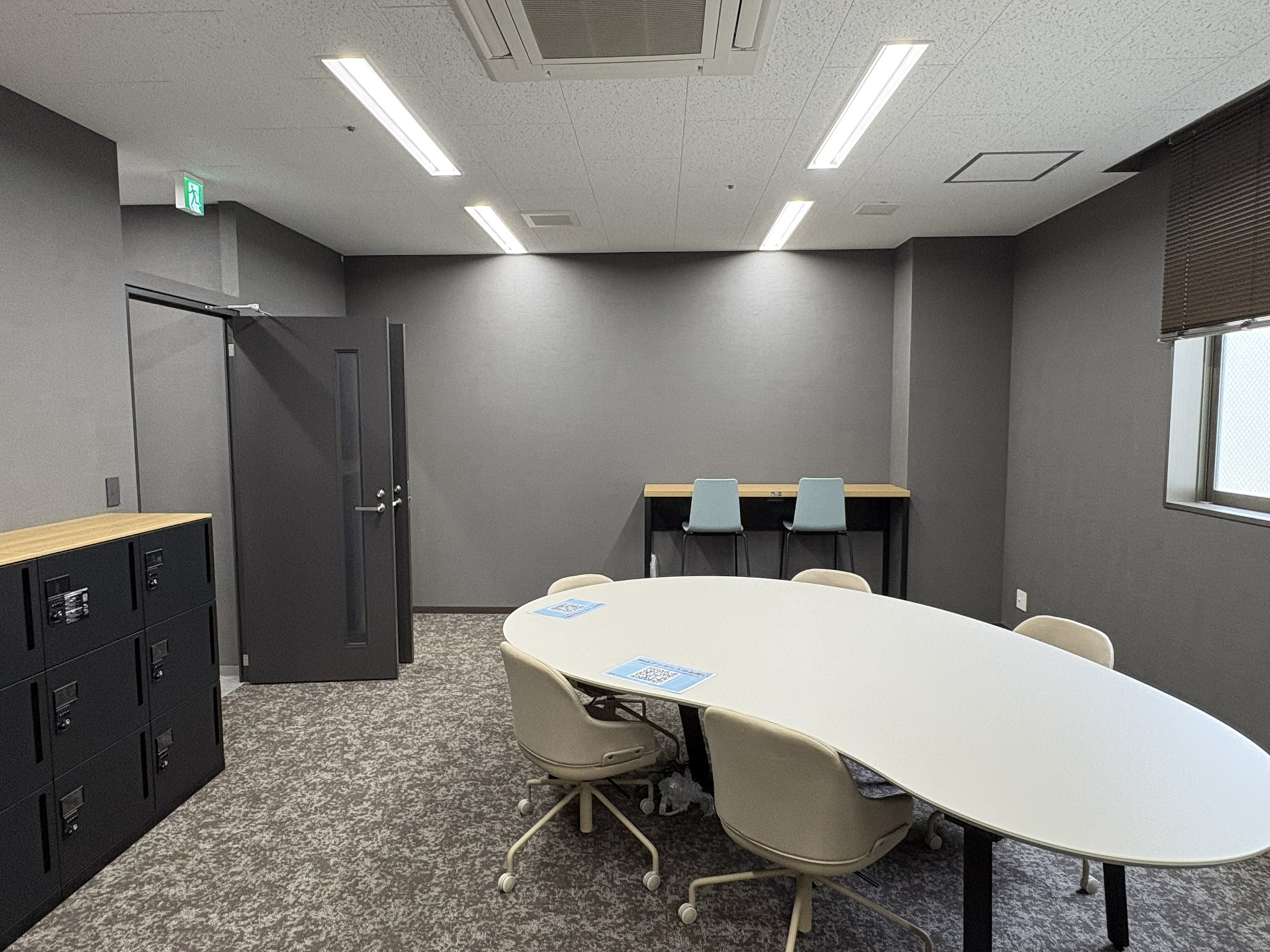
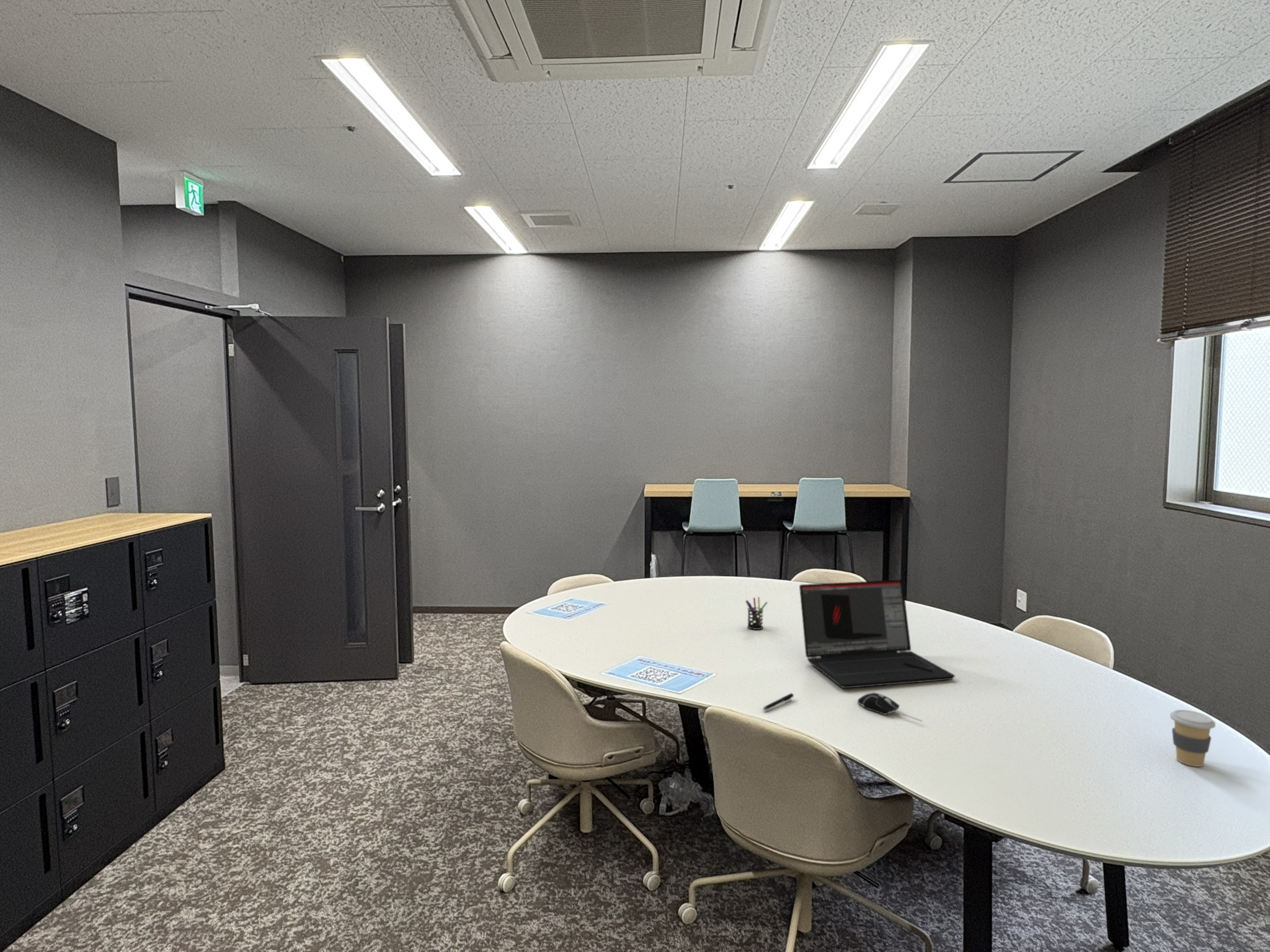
+ pen [762,693,794,711]
+ laptop [799,579,956,689]
+ computer mouse [857,692,923,722]
+ pen holder [745,596,768,630]
+ coffee cup [1170,709,1216,767]
